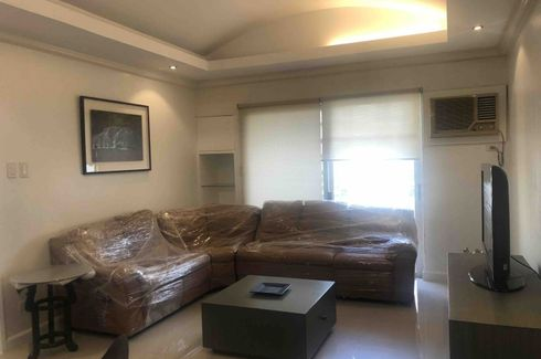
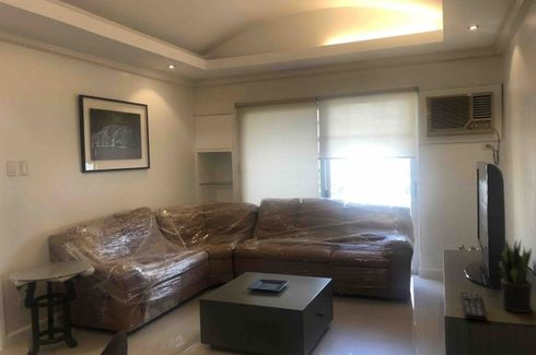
+ potted plant [498,238,533,313]
+ remote control [459,292,487,321]
